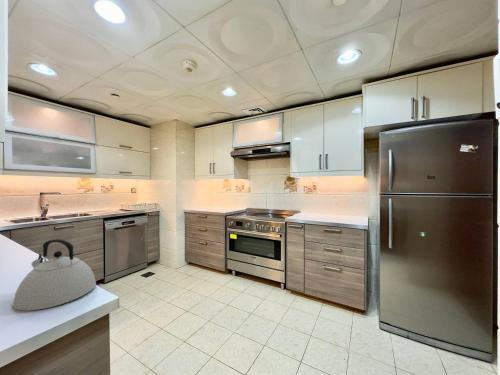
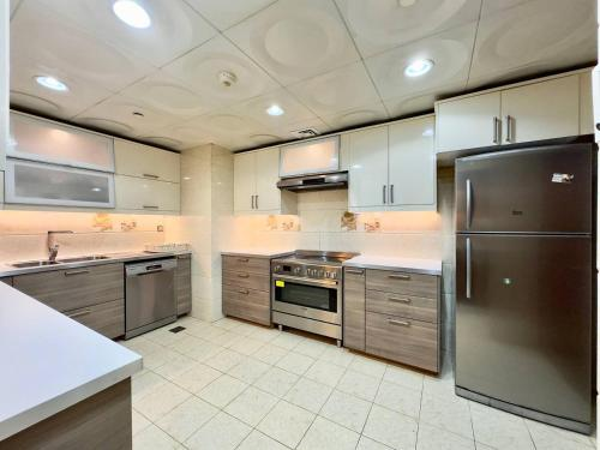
- kettle [12,238,97,312]
